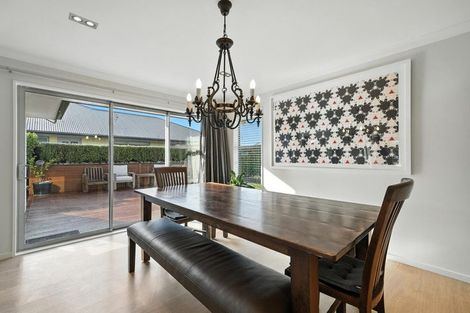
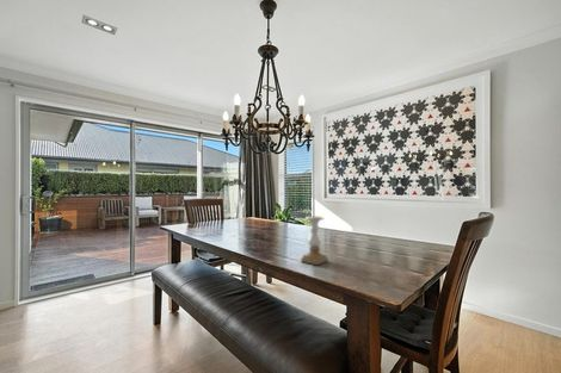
+ candle holder [300,216,329,266]
